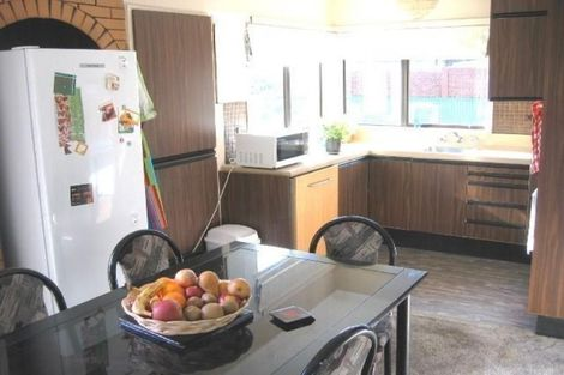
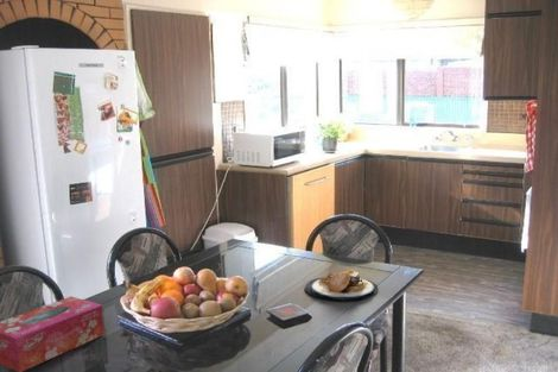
+ tissue box [0,295,106,372]
+ plate [304,269,379,301]
